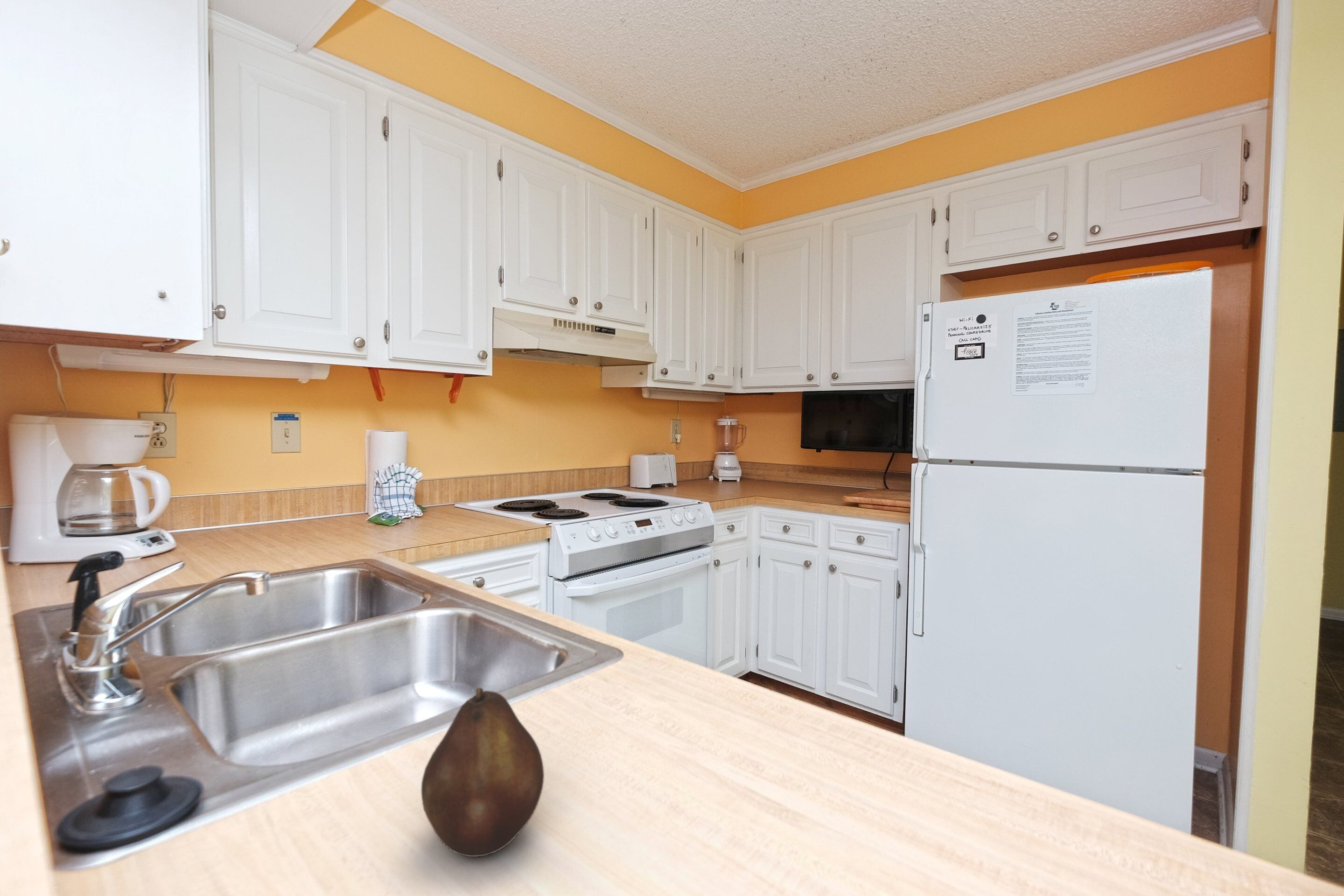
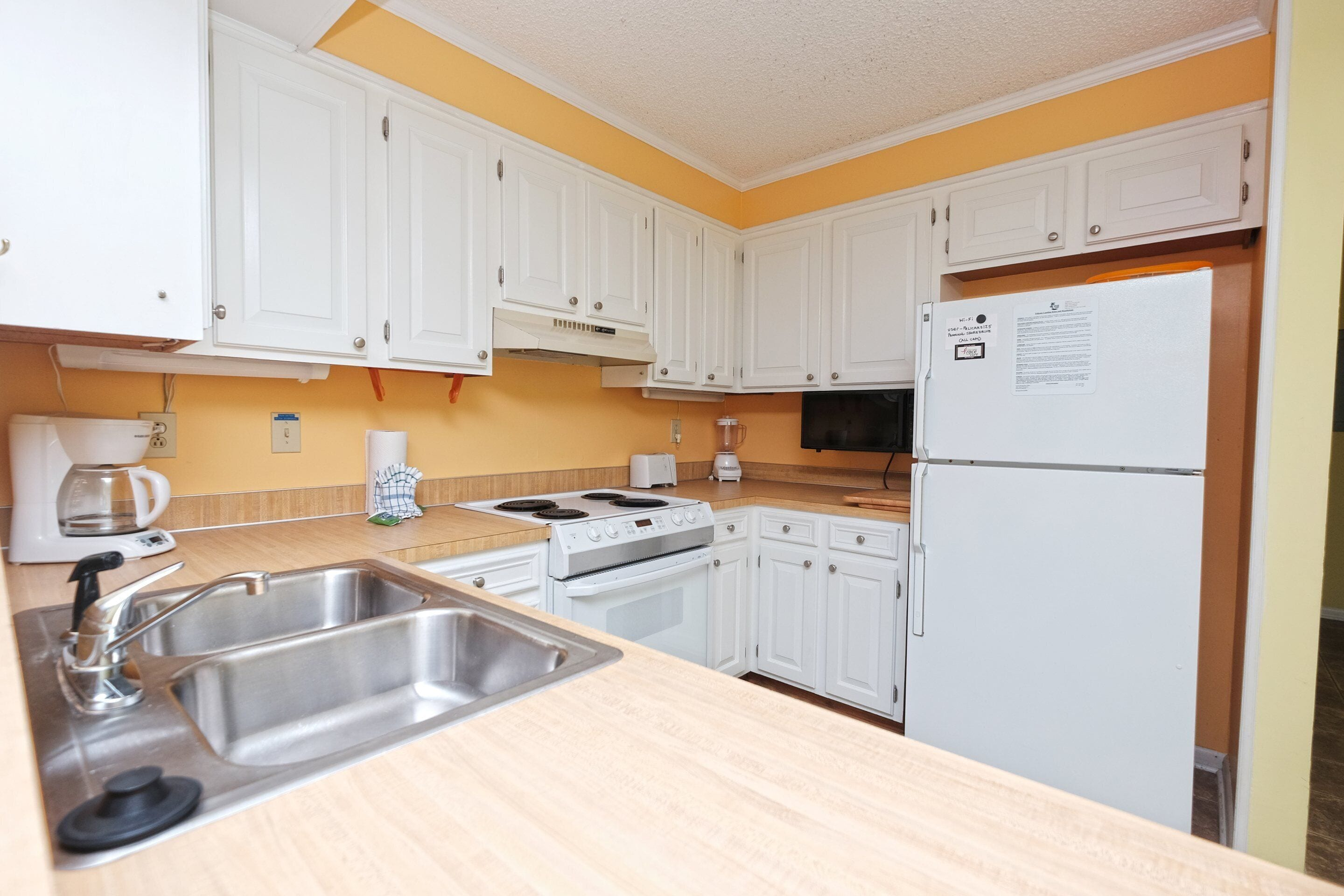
- fruit [421,687,545,857]
